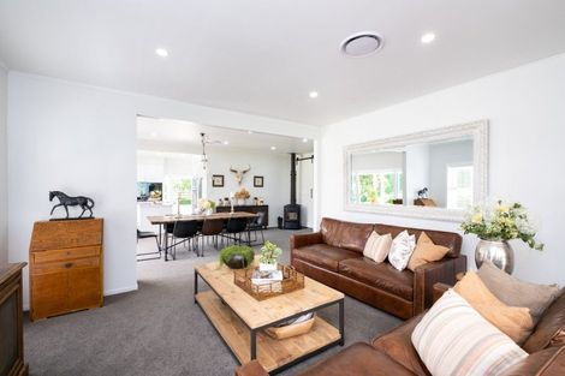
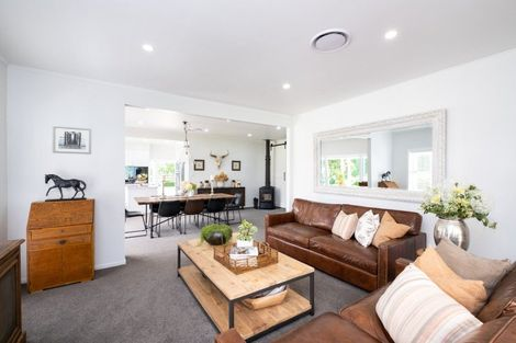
+ wall art [52,125,92,156]
